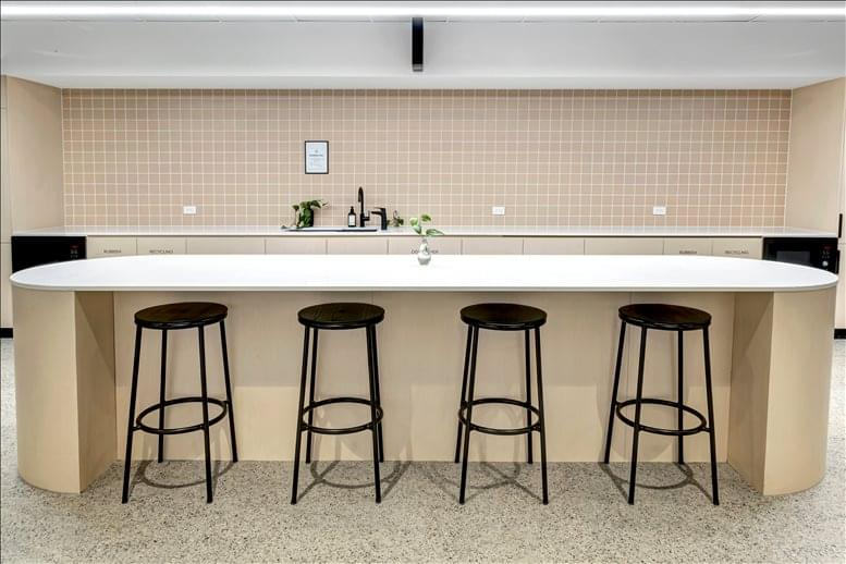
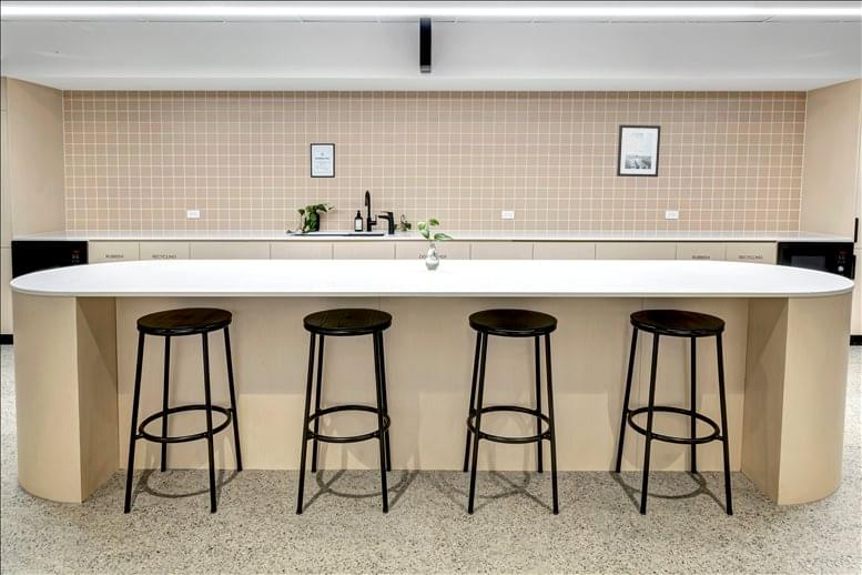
+ wall art [616,124,662,179]
